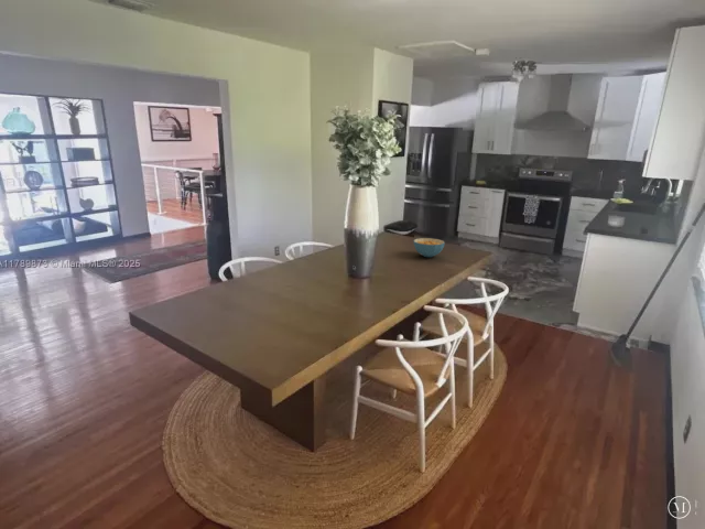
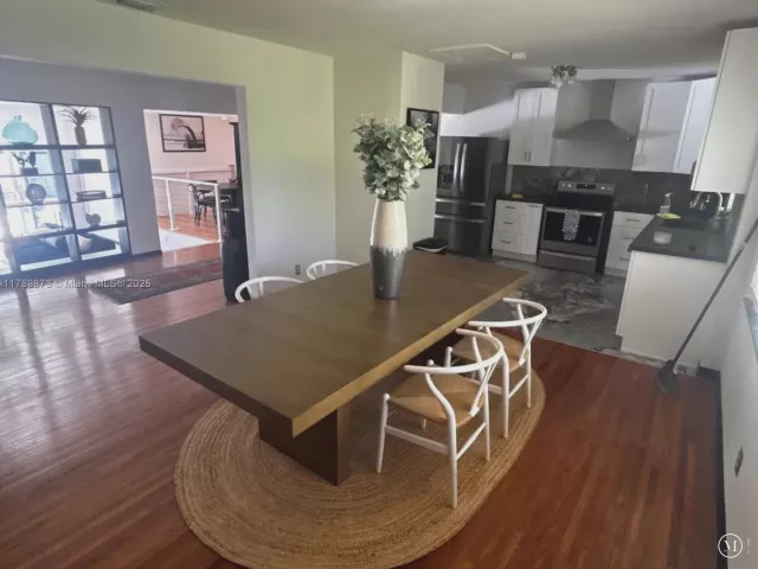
- cereal bowl [413,237,446,258]
